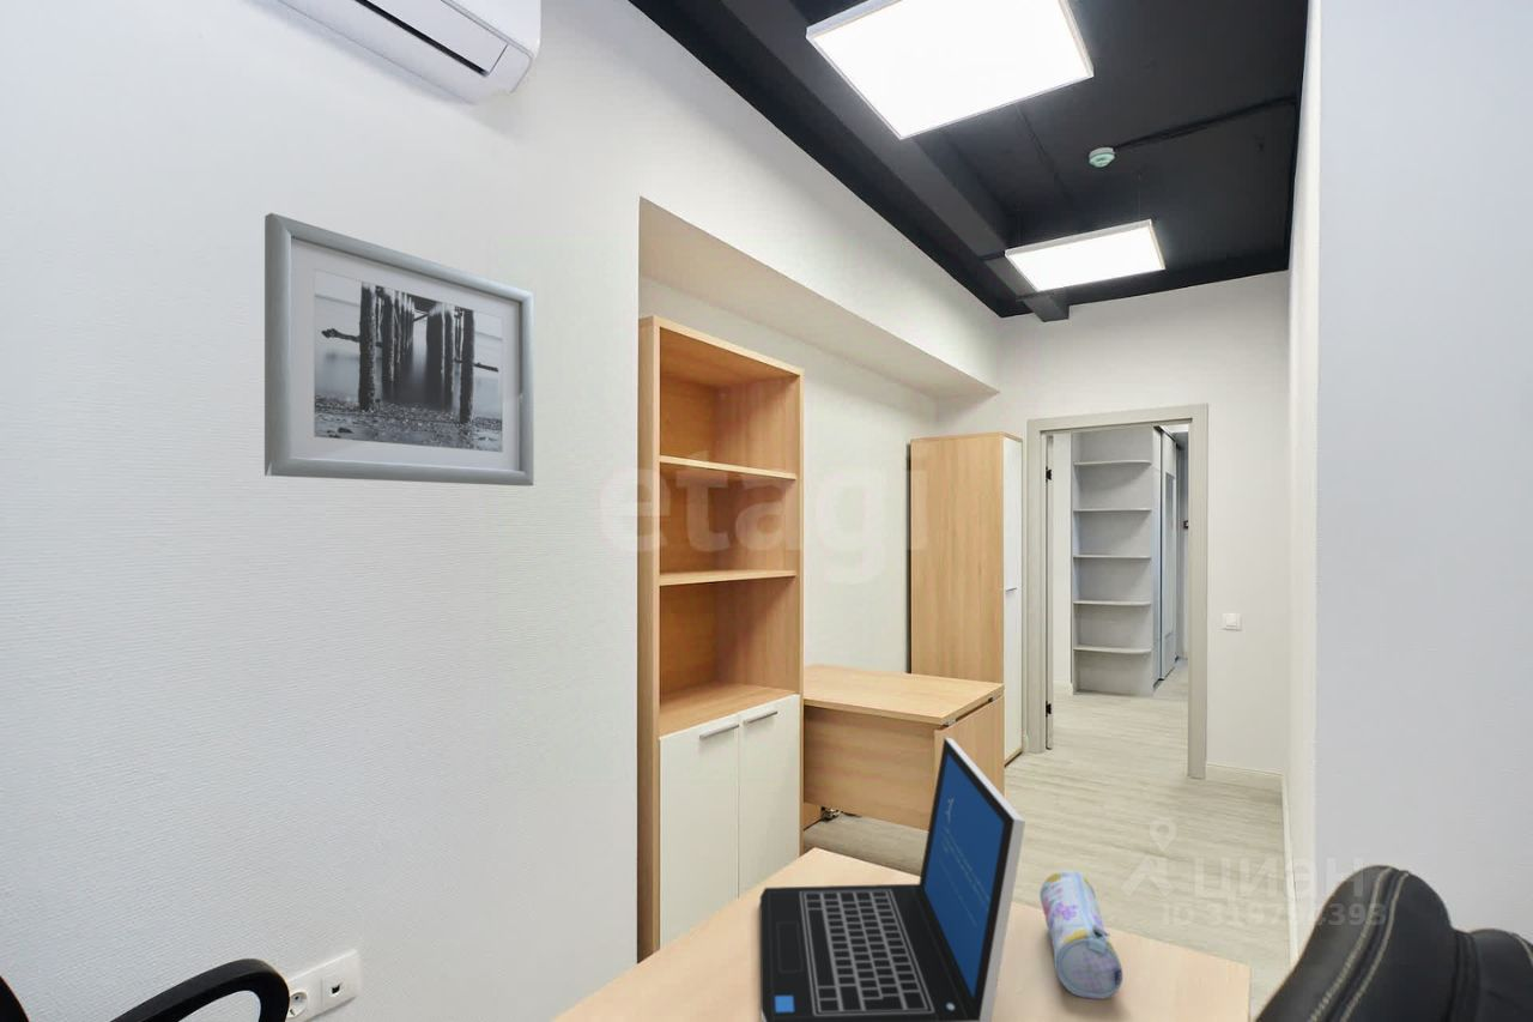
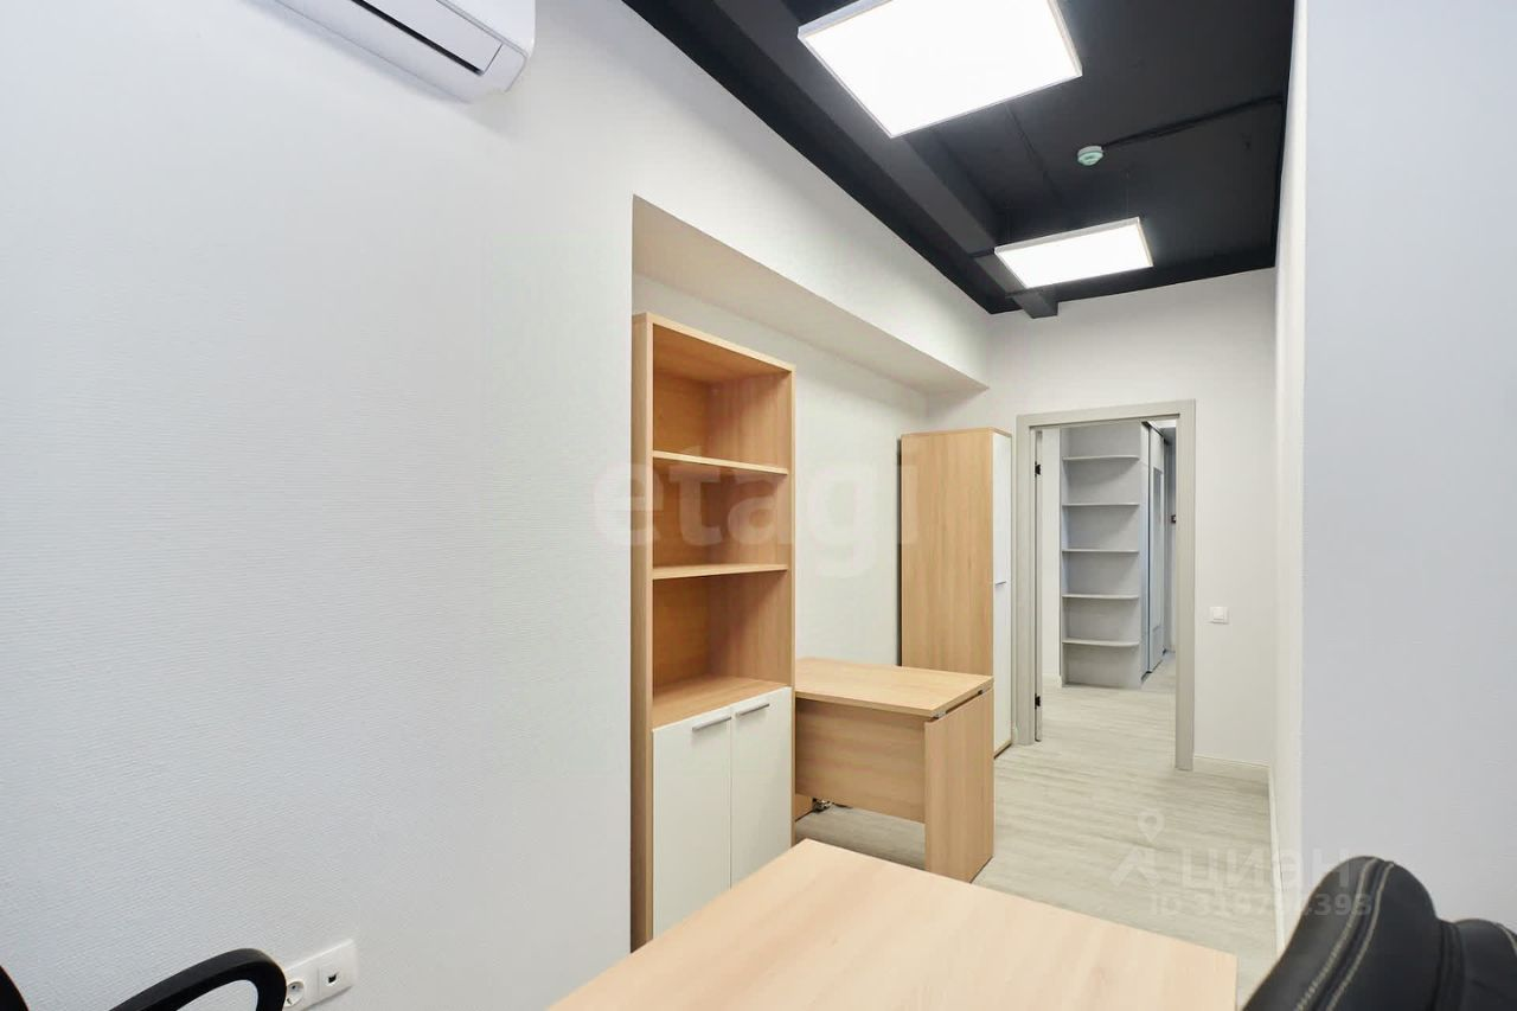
- laptop [759,736,1026,1022]
- wall art [263,212,535,488]
- pencil case [1038,870,1123,1000]
